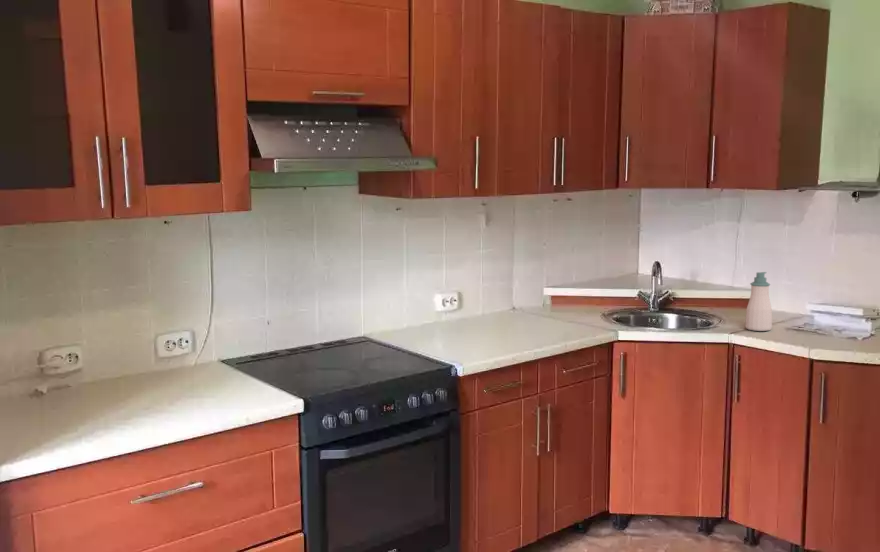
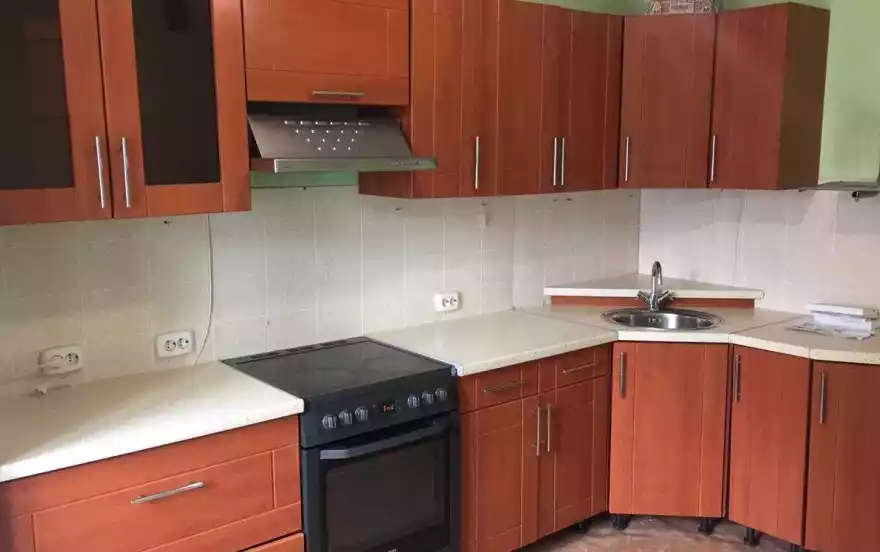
- soap bottle [745,271,773,332]
